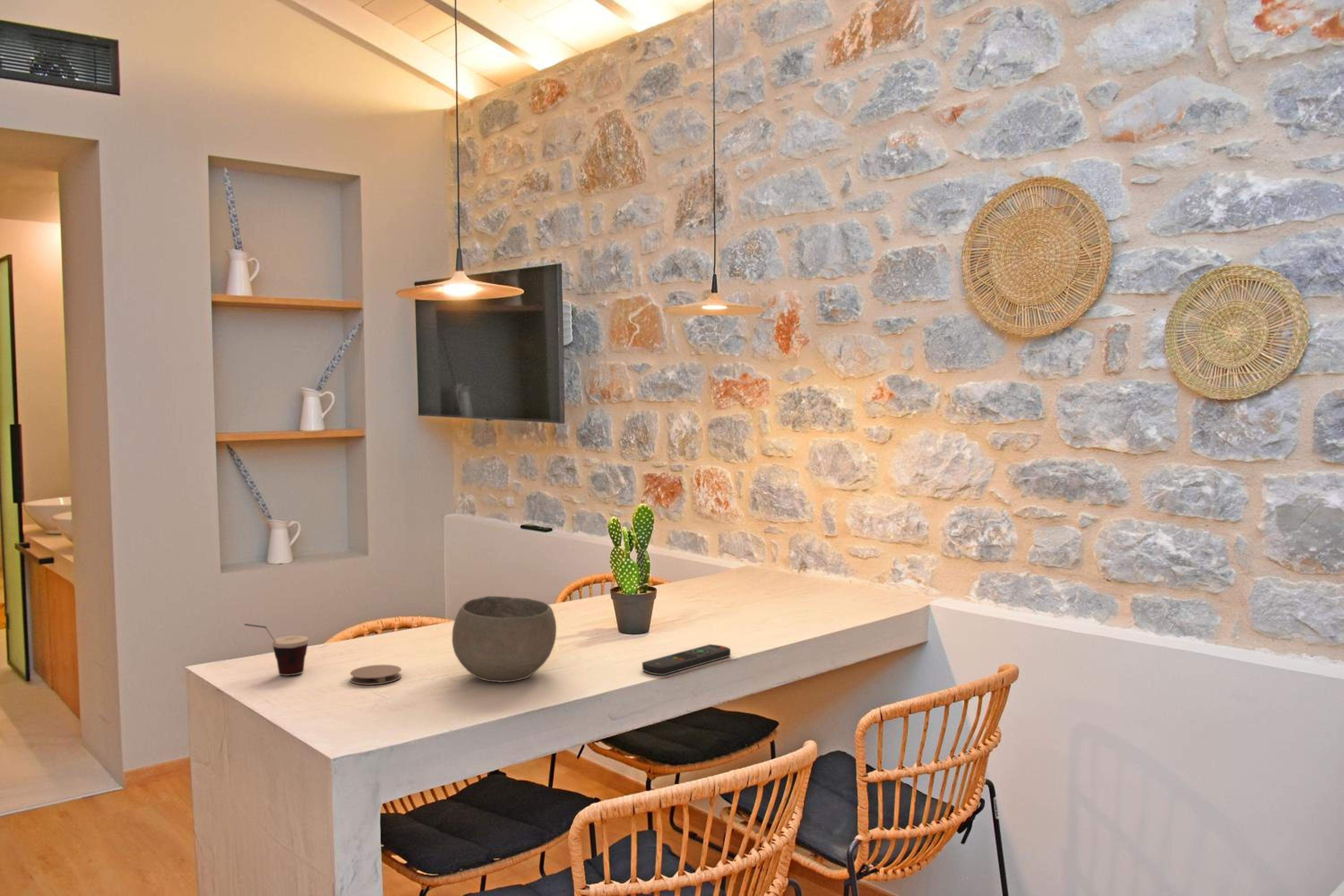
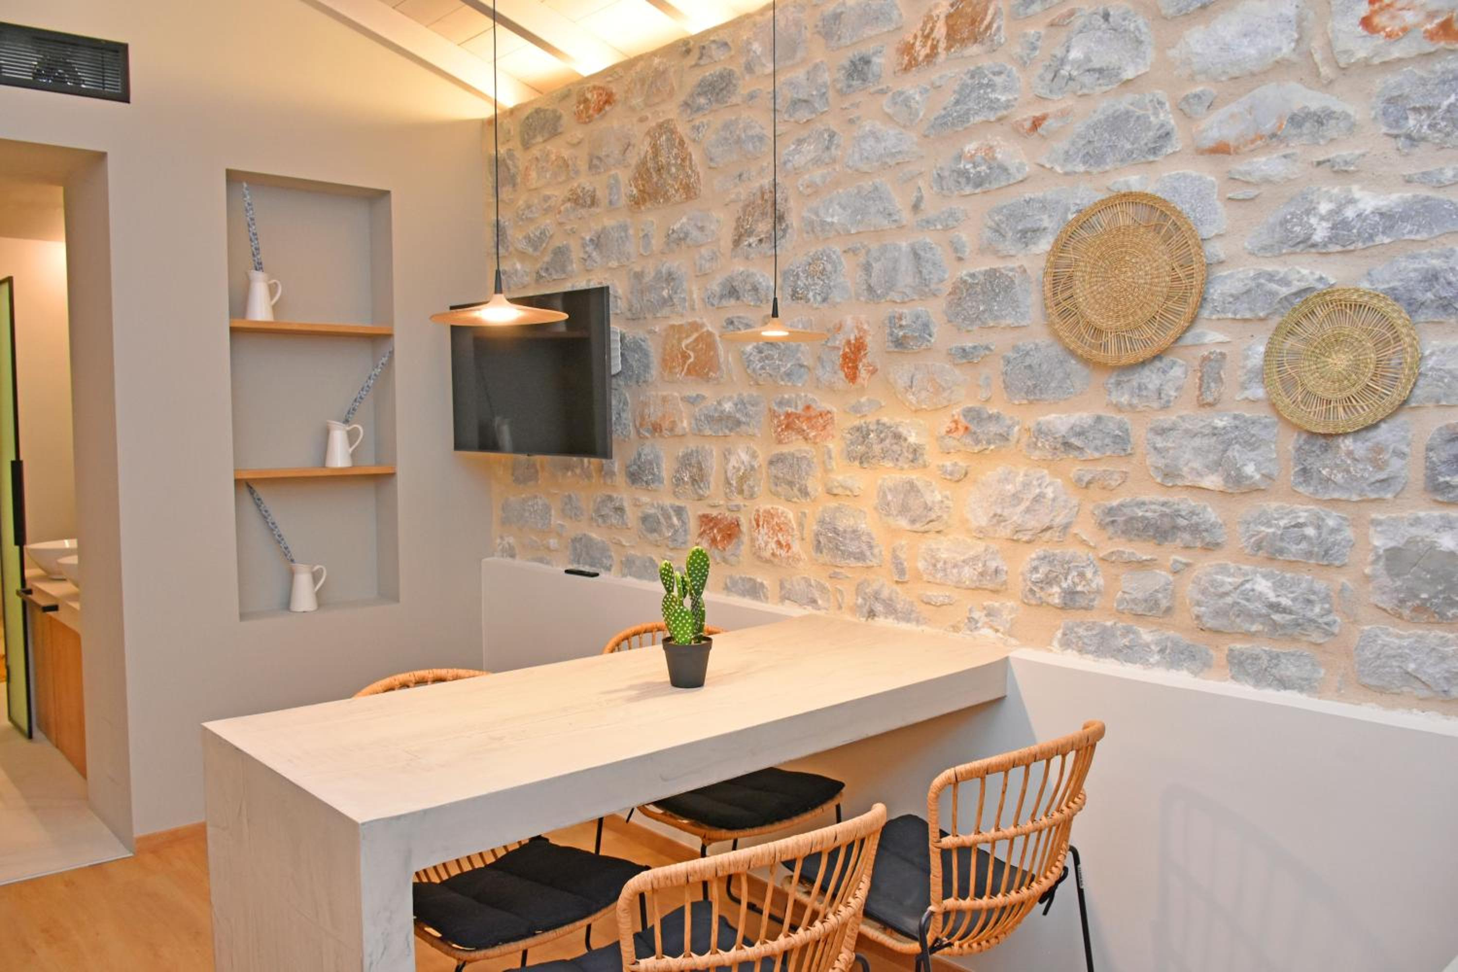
- bowl [452,595,557,683]
- coaster [350,664,402,685]
- remote control [642,644,731,676]
- cup [244,623,309,676]
